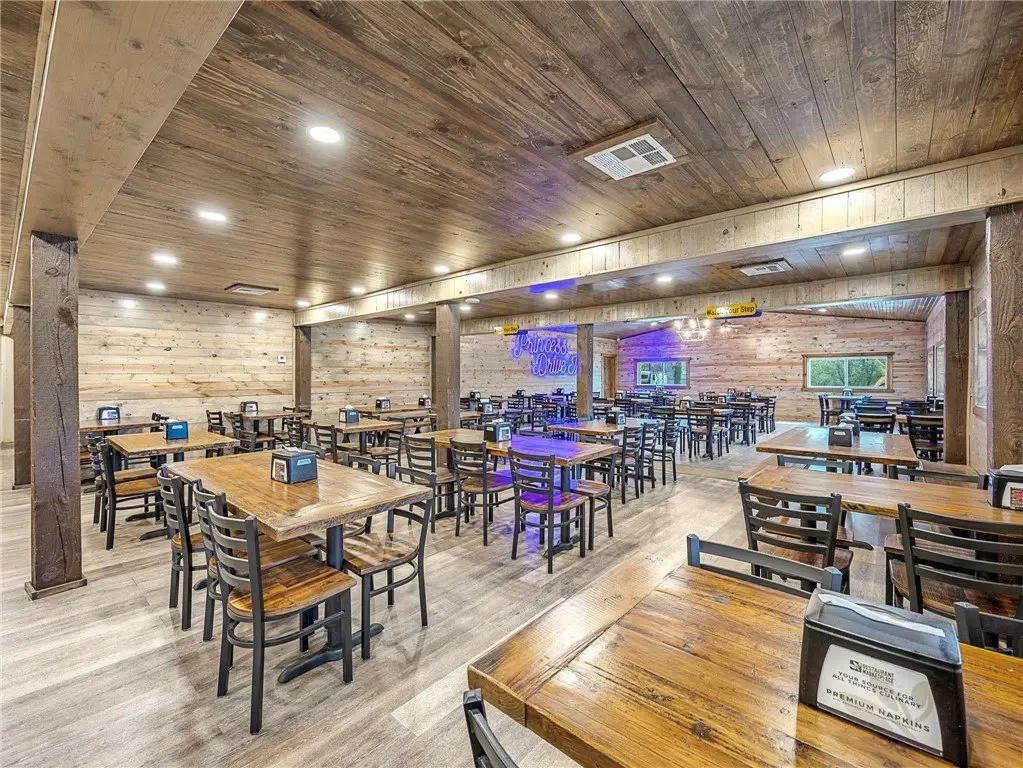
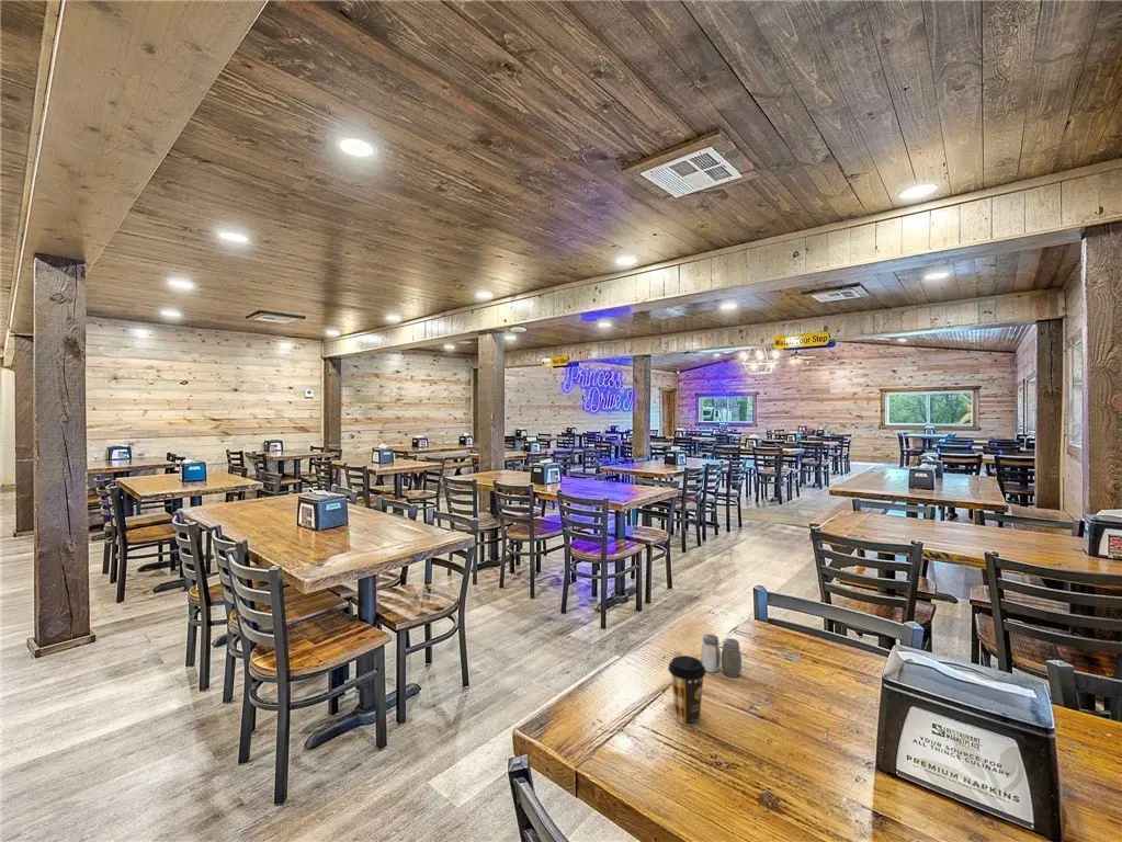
+ coffee cup [667,655,706,727]
+ salt and pepper shaker [700,633,743,679]
